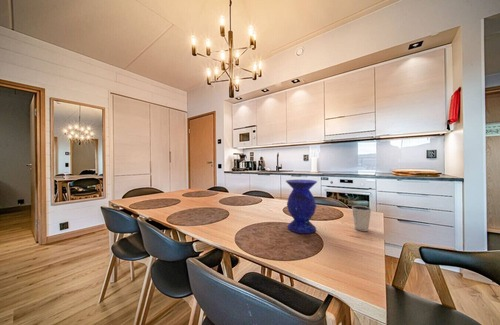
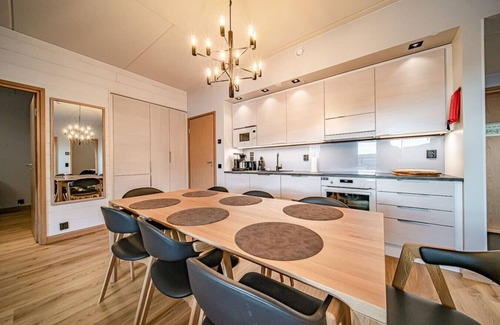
- vase [285,179,318,235]
- dixie cup [351,205,372,232]
